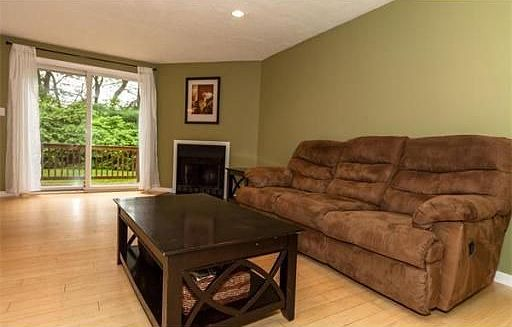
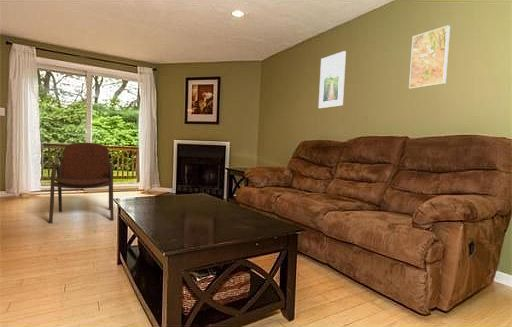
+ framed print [408,25,451,90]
+ armchair [48,142,115,225]
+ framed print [318,50,347,109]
